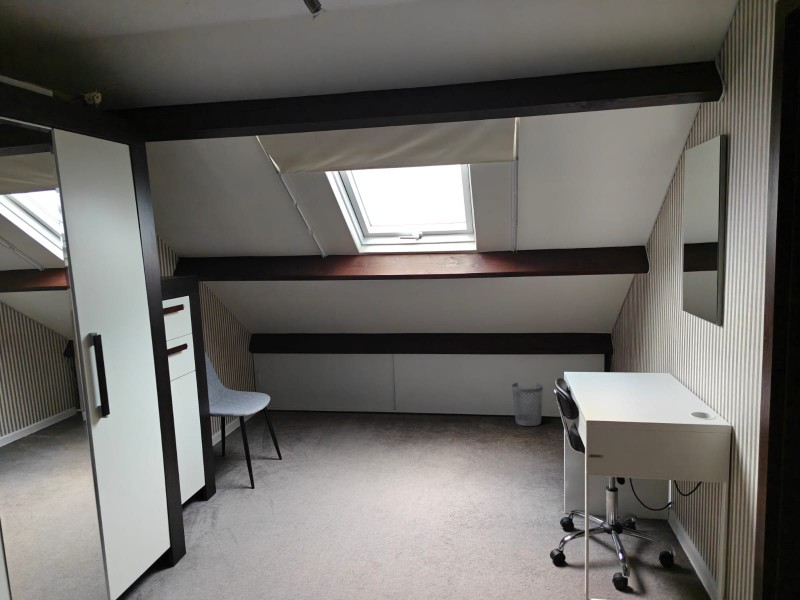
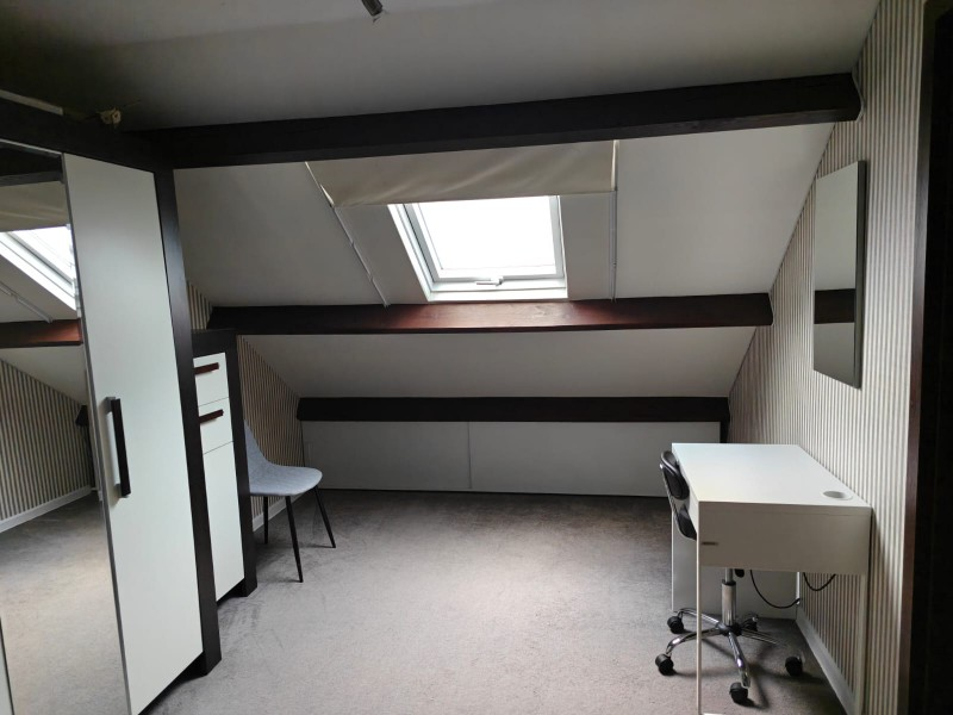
- wastebasket [511,382,544,427]
